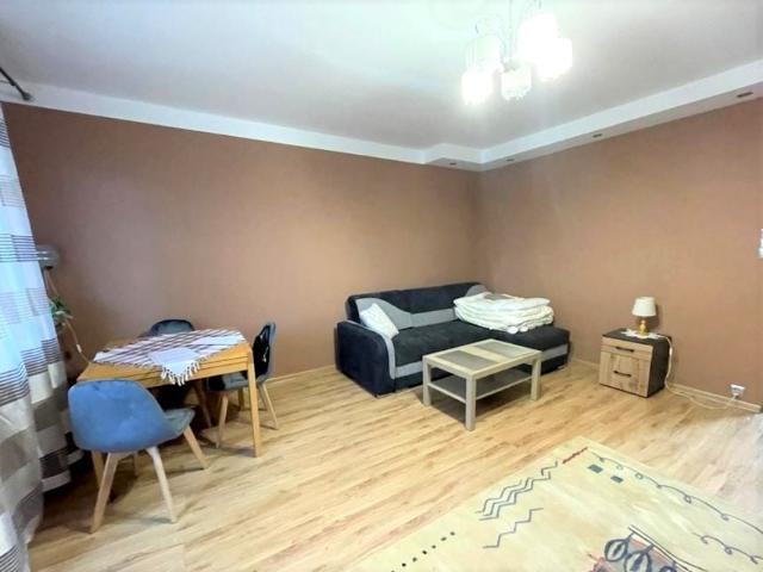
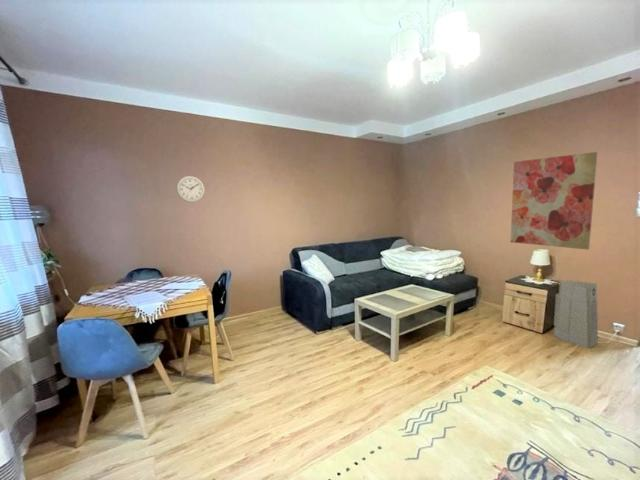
+ wall art [510,151,599,251]
+ wall clock [176,175,206,203]
+ air purifier [553,279,600,349]
